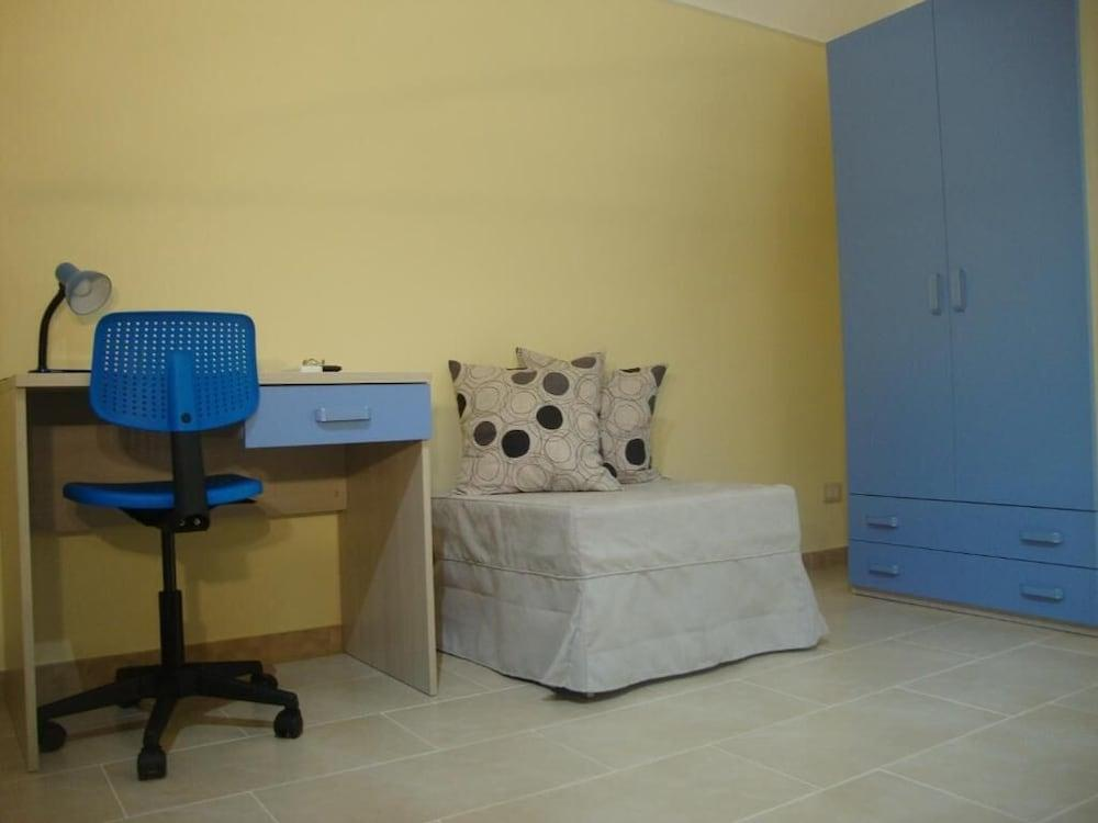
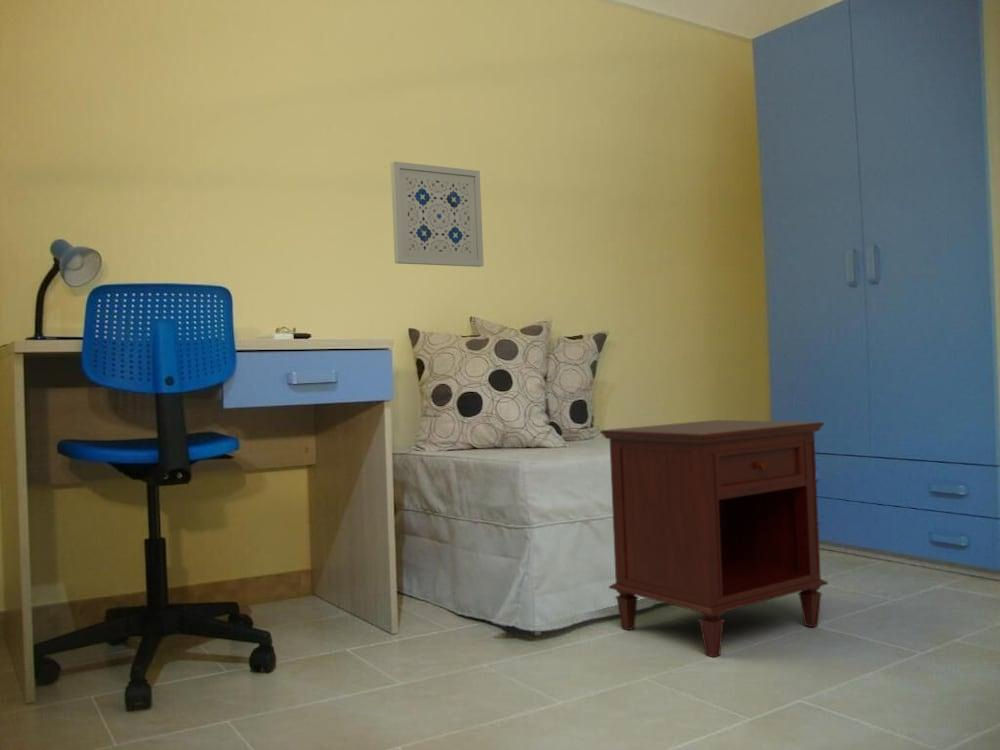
+ wall art [390,160,485,268]
+ nightstand [600,419,829,658]
